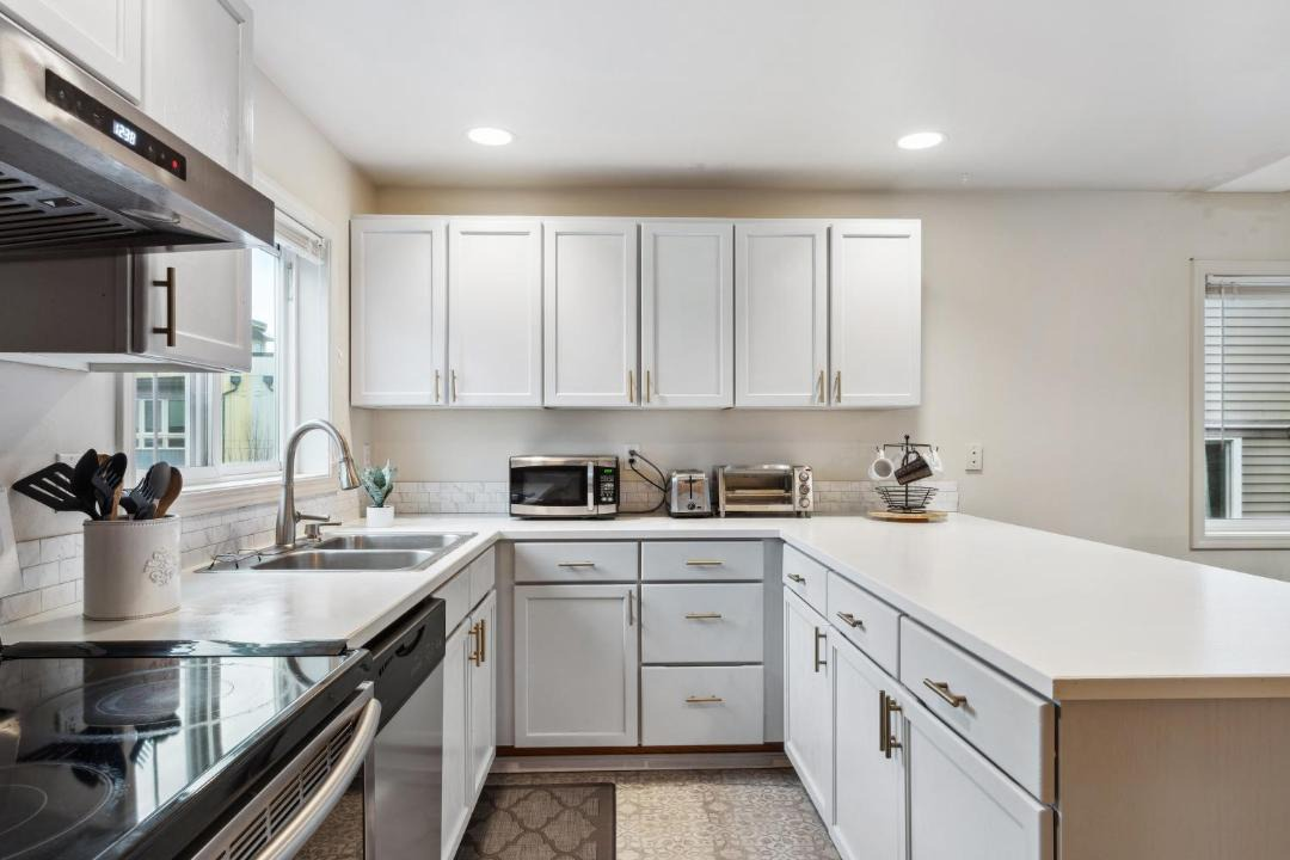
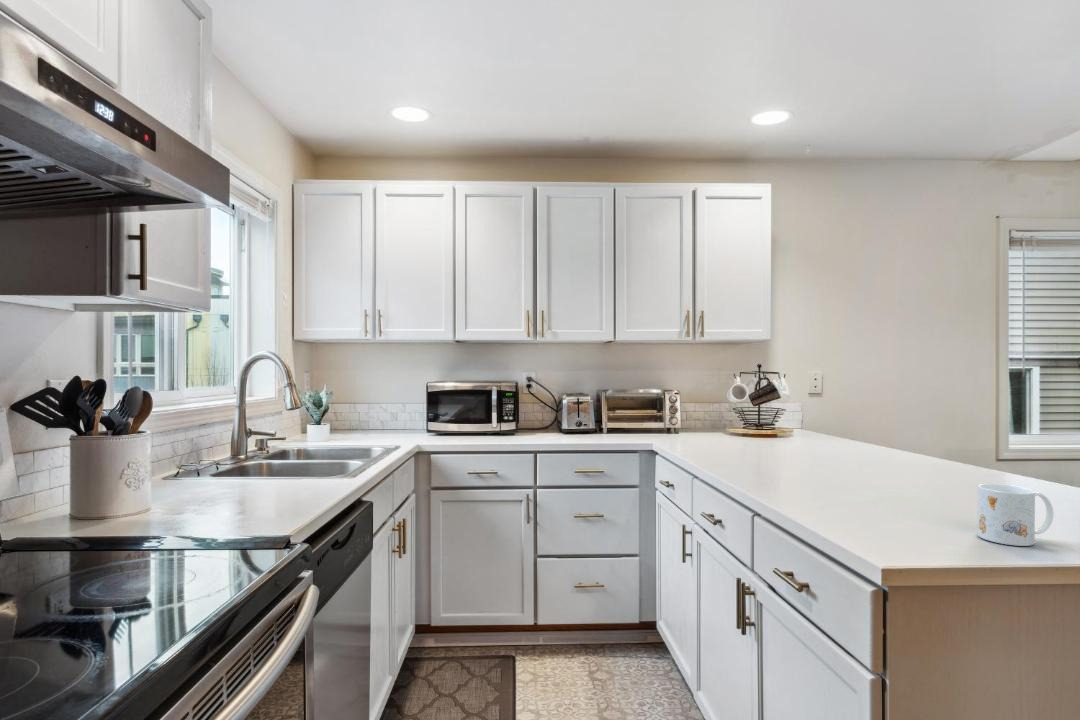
+ mug [976,483,1055,547]
